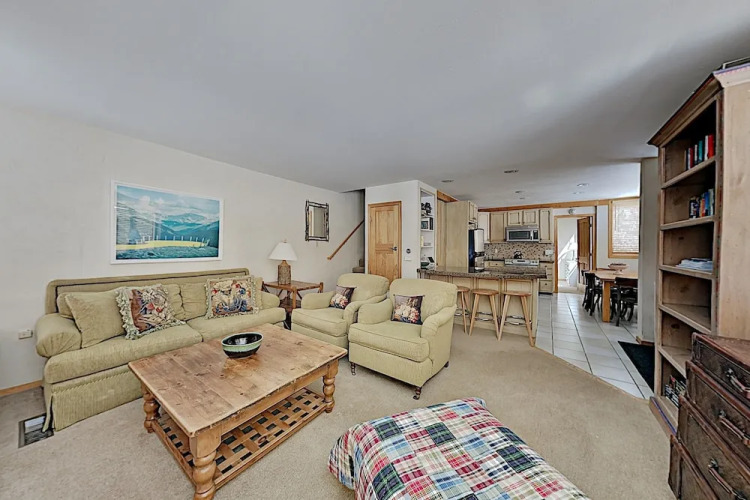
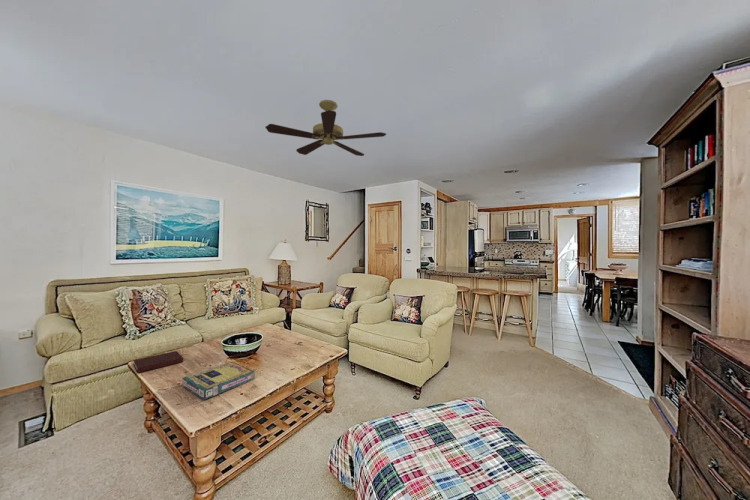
+ ceiling fan [264,99,387,157]
+ notebook [132,350,184,374]
+ video game box [181,361,256,401]
